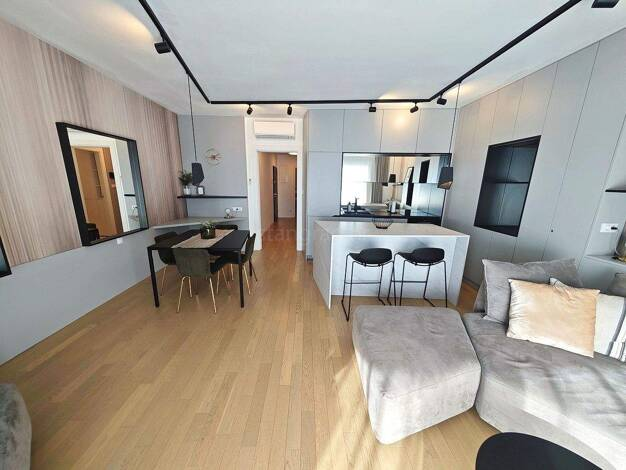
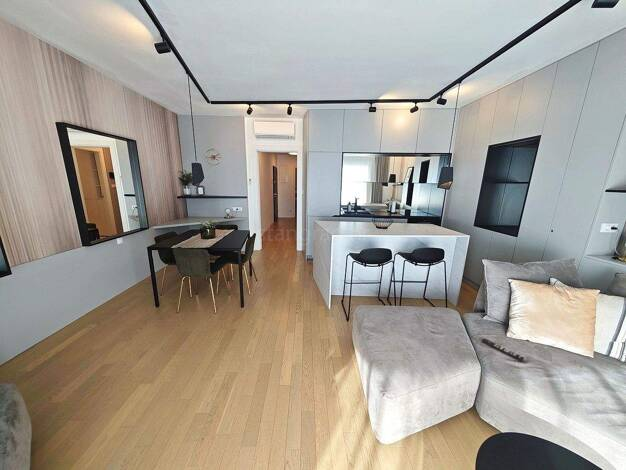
+ remote control [480,337,525,362]
